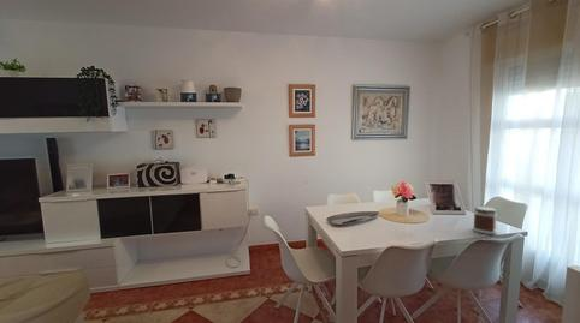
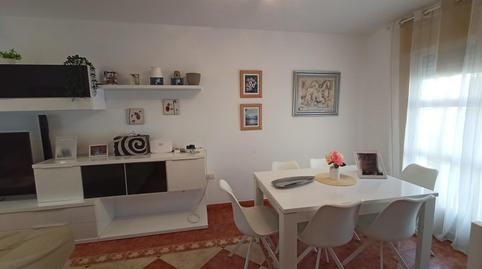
- jar [472,205,498,235]
